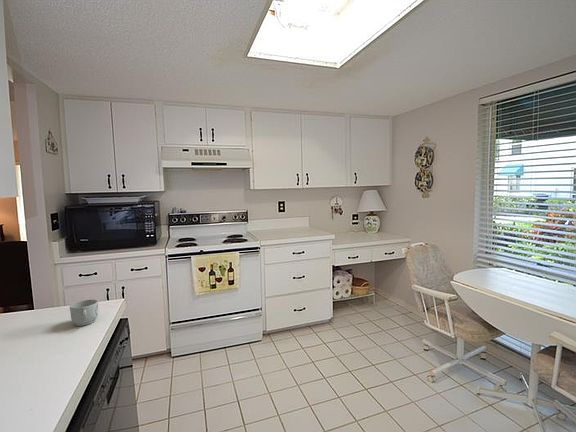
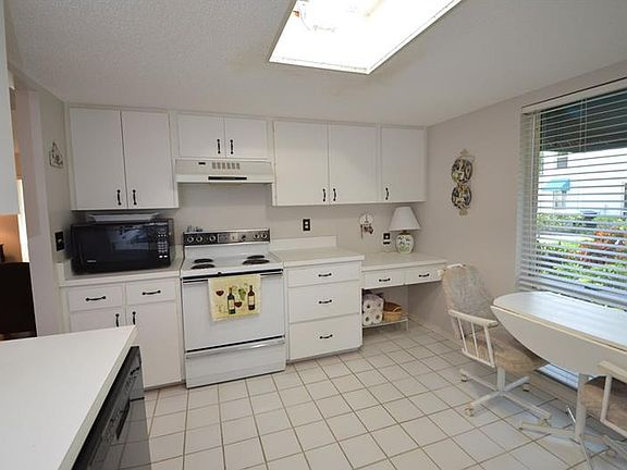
- mug [69,299,99,327]
